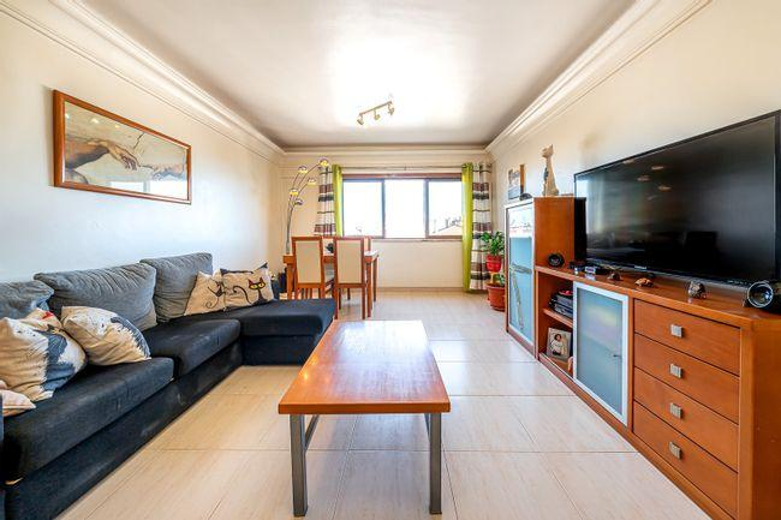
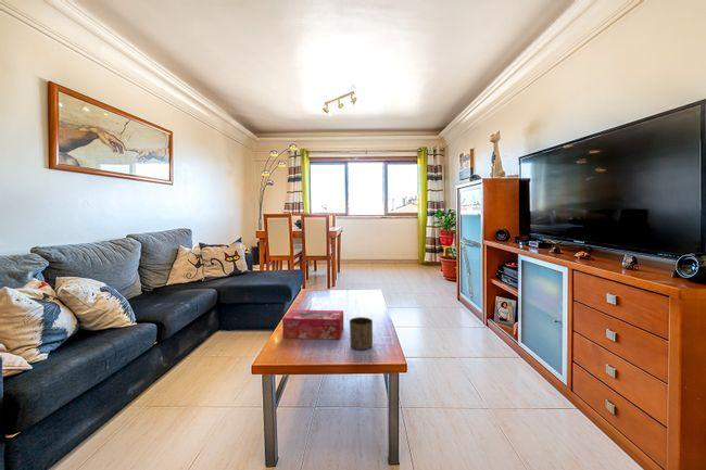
+ cup [349,316,374,351]
+ tissue box [281,308,344,341]
